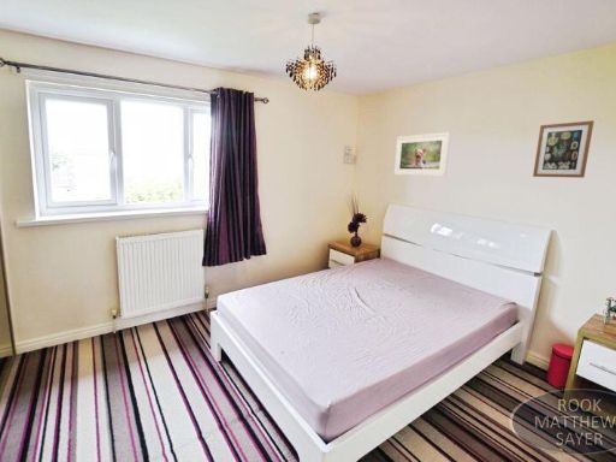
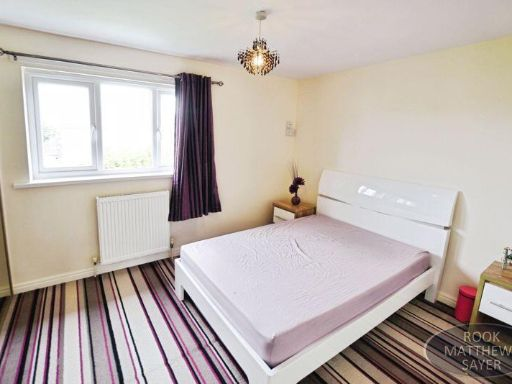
- wall art [532,119,596,179]
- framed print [393,131,451,178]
